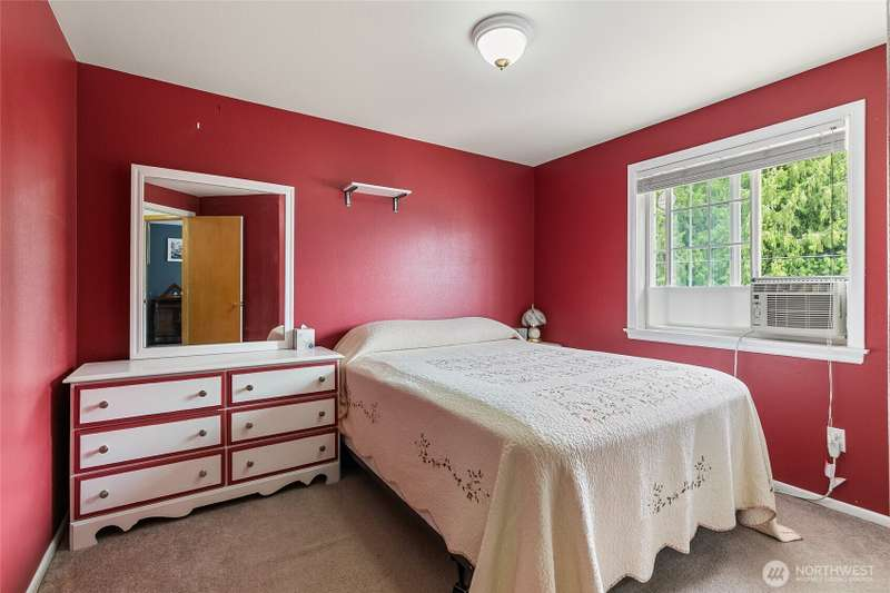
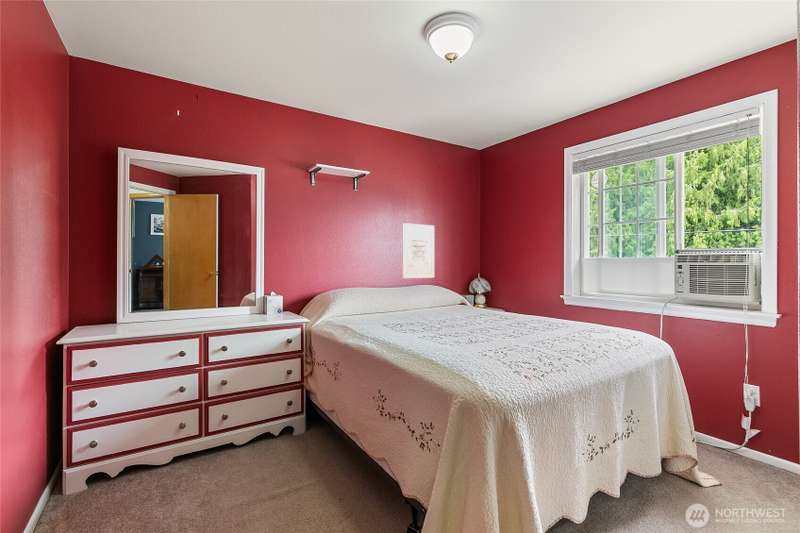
+ wall art [401,222,435,279]
